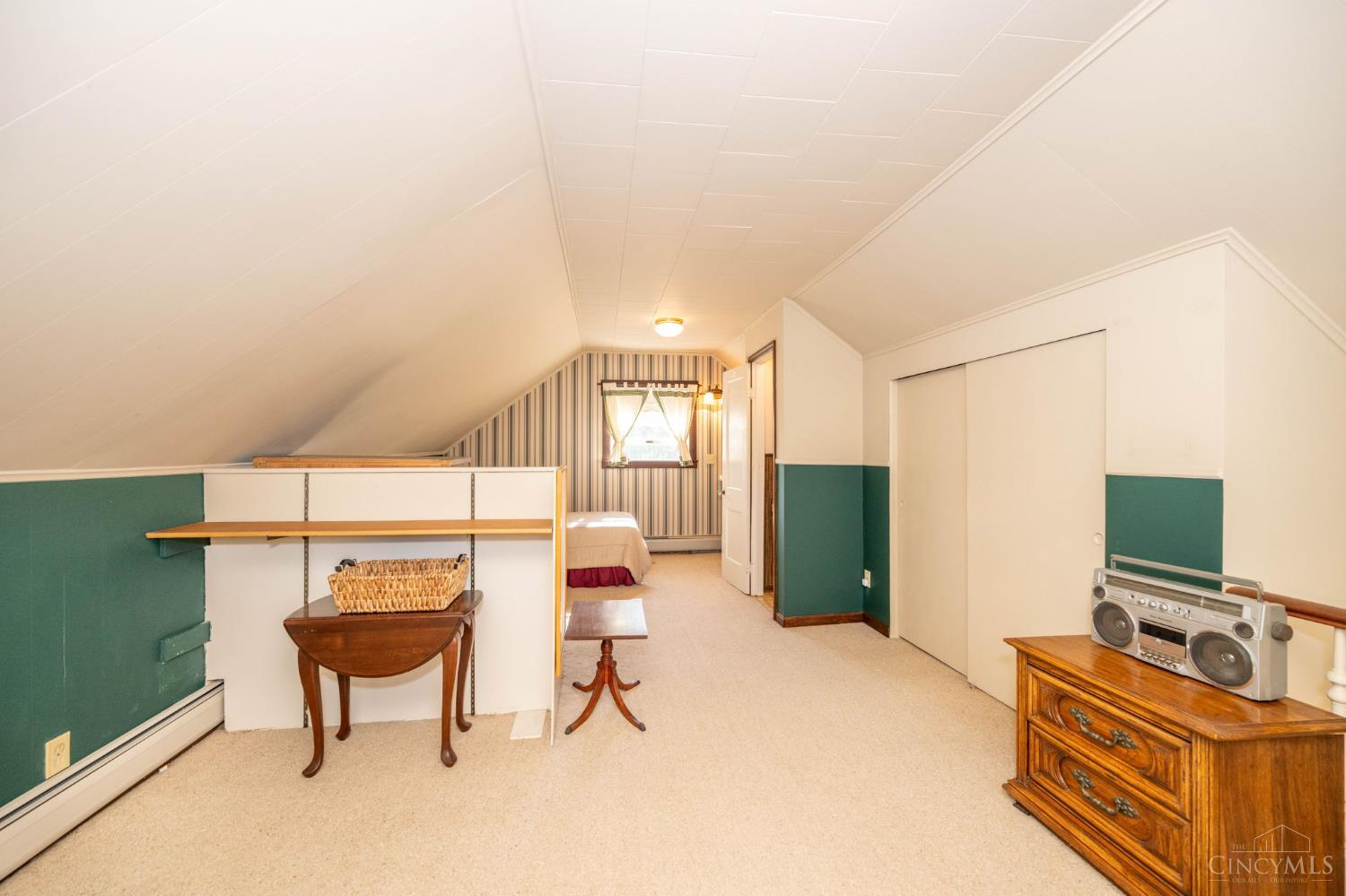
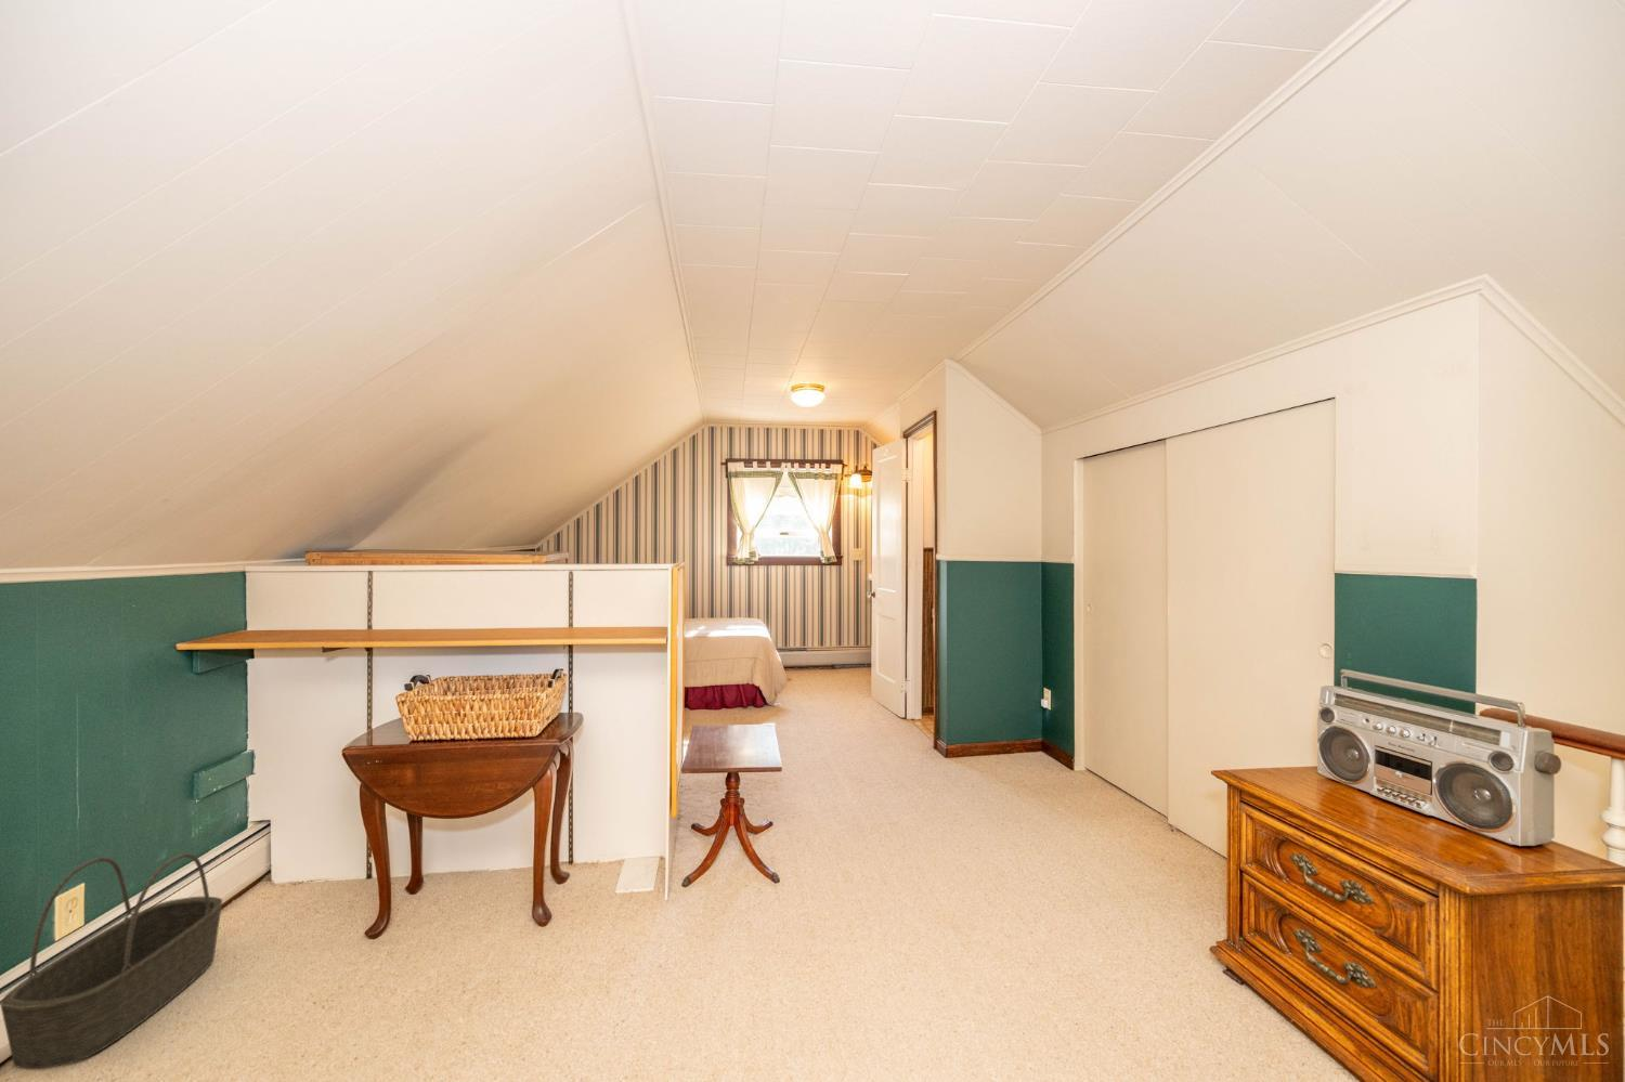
+ basket [0,853,223,1070]
